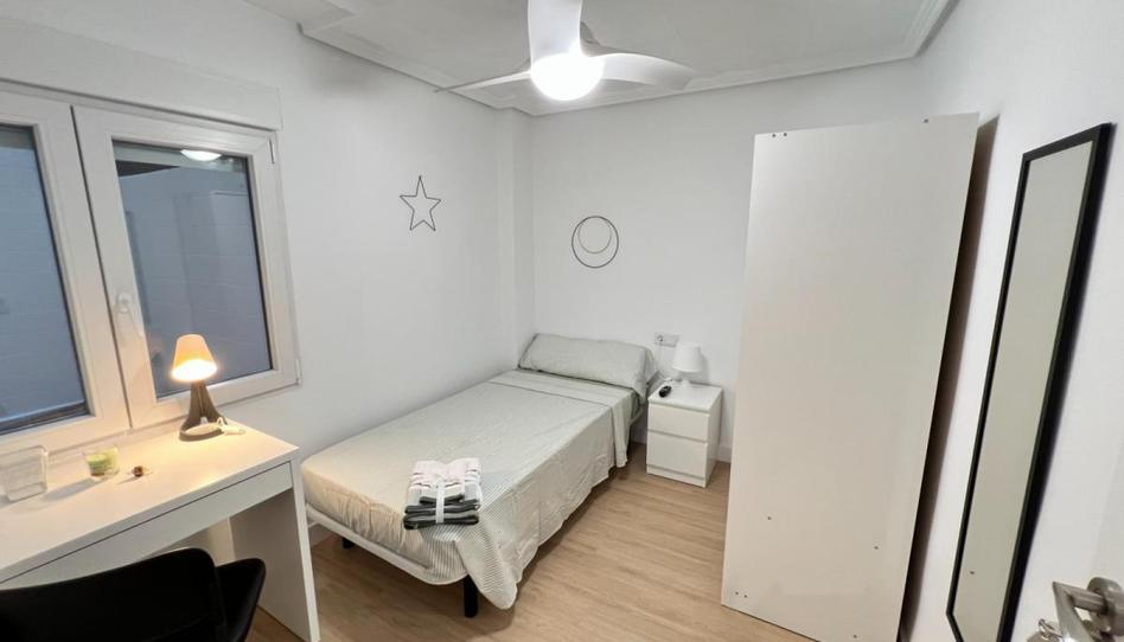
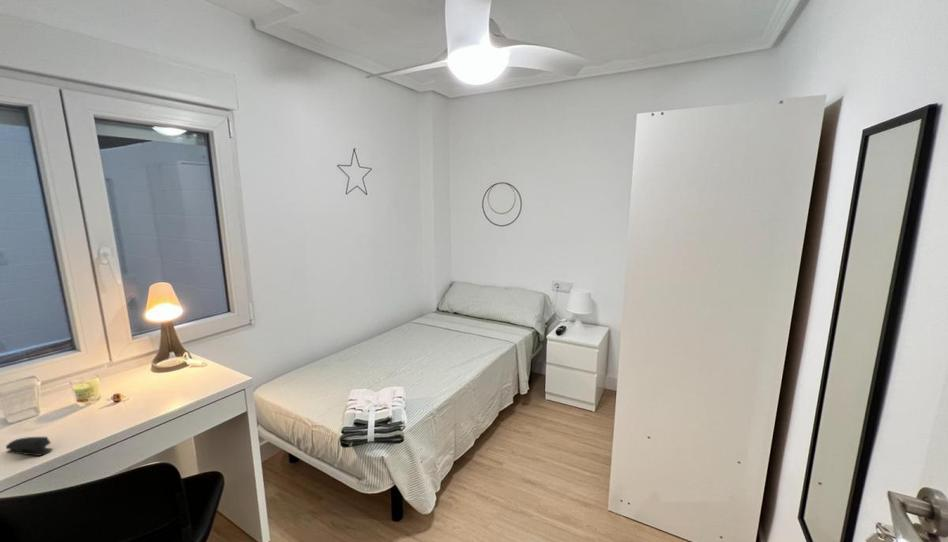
+ stapler [5,436,53,457]
